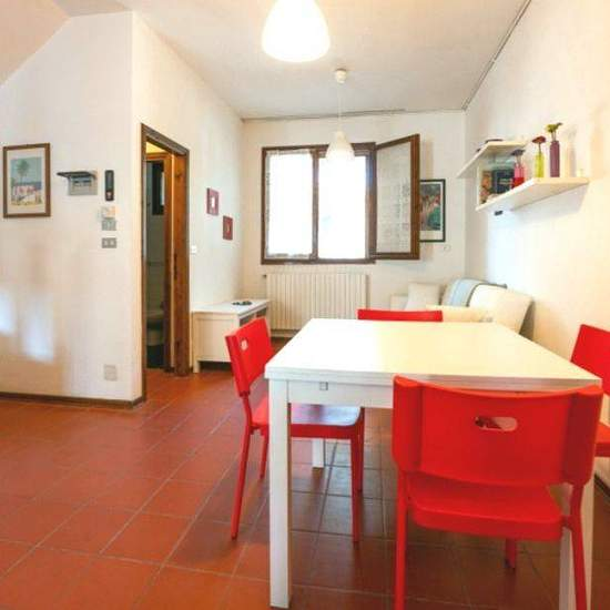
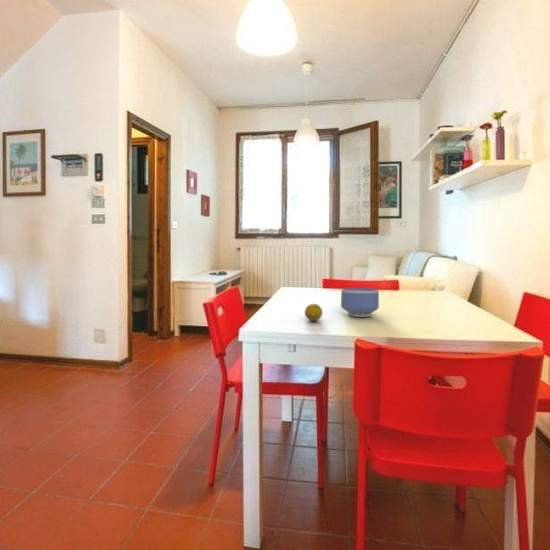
+ bowl [340,287,380,318]
+ fruit [304,303,324,322]
